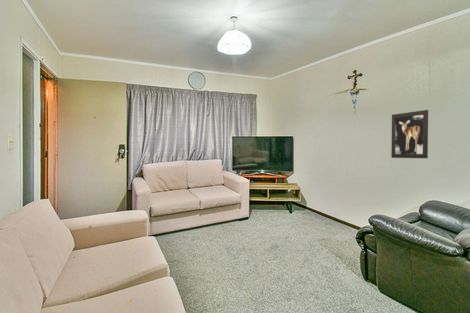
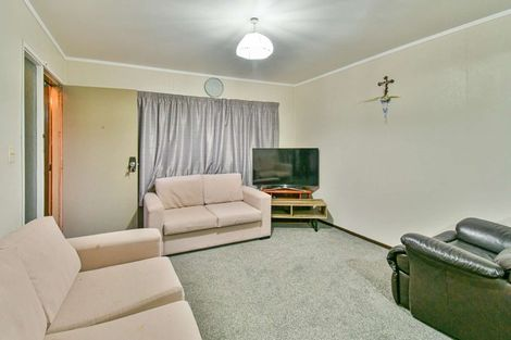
- wall art [390,109,429,159]
